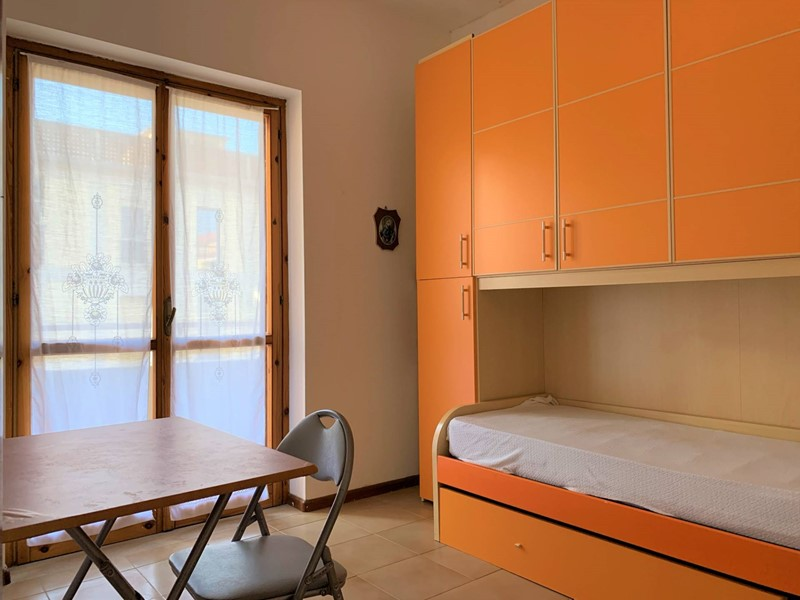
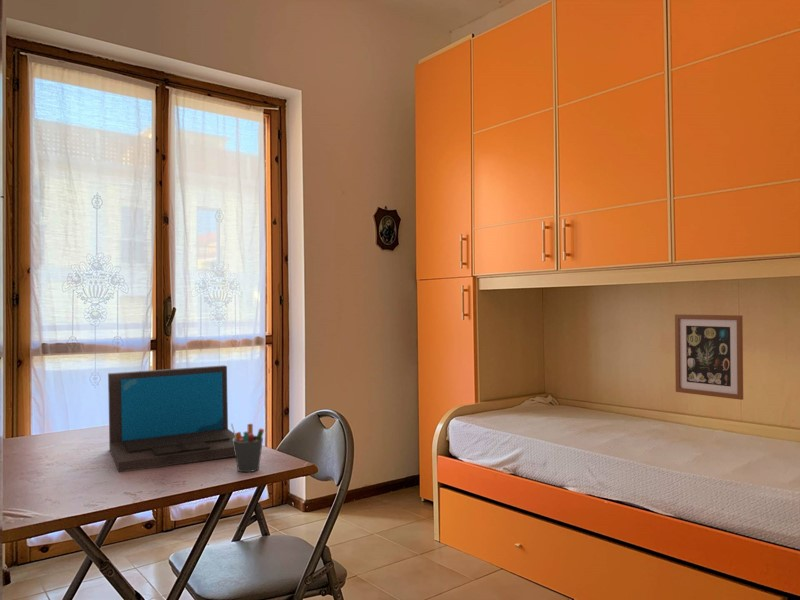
+ pen holder [230,422,265,473]
+ laptop [107,364,235,473]
+ wall art [674,313,744,401]
